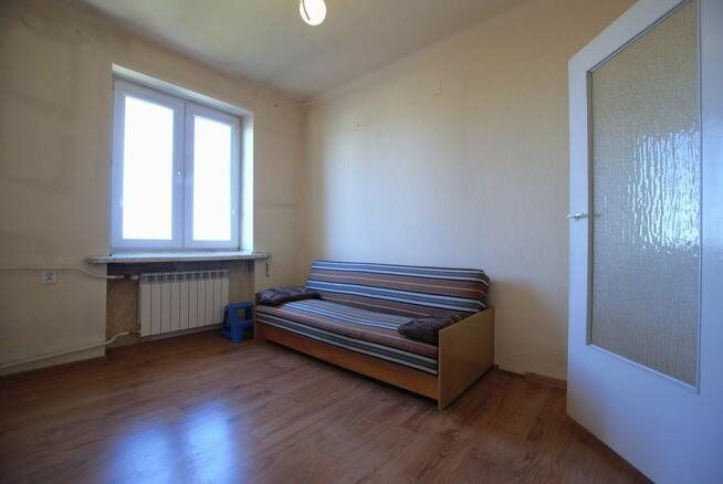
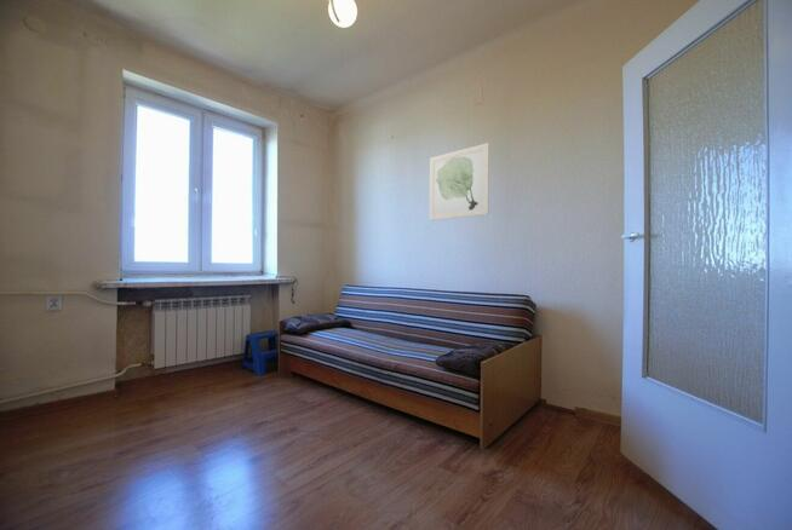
+ wall art [429,142,490,221]
